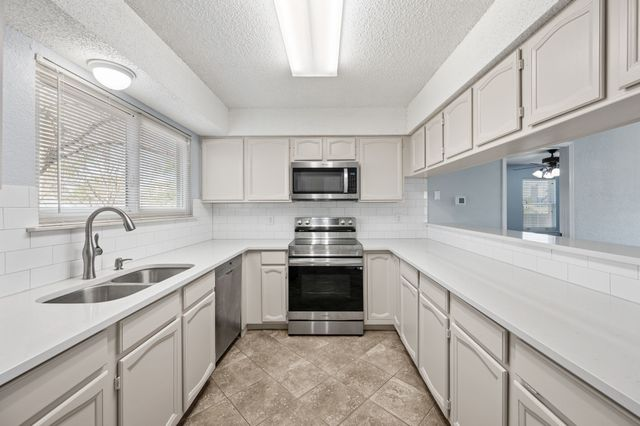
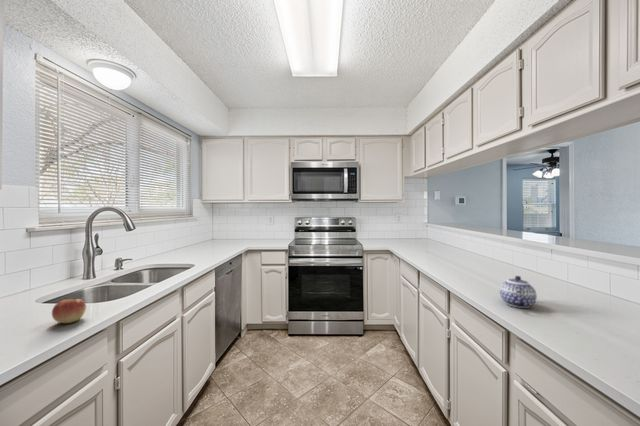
+ teapot [499,275,538,309]
+ apple [51,298,87,324]
